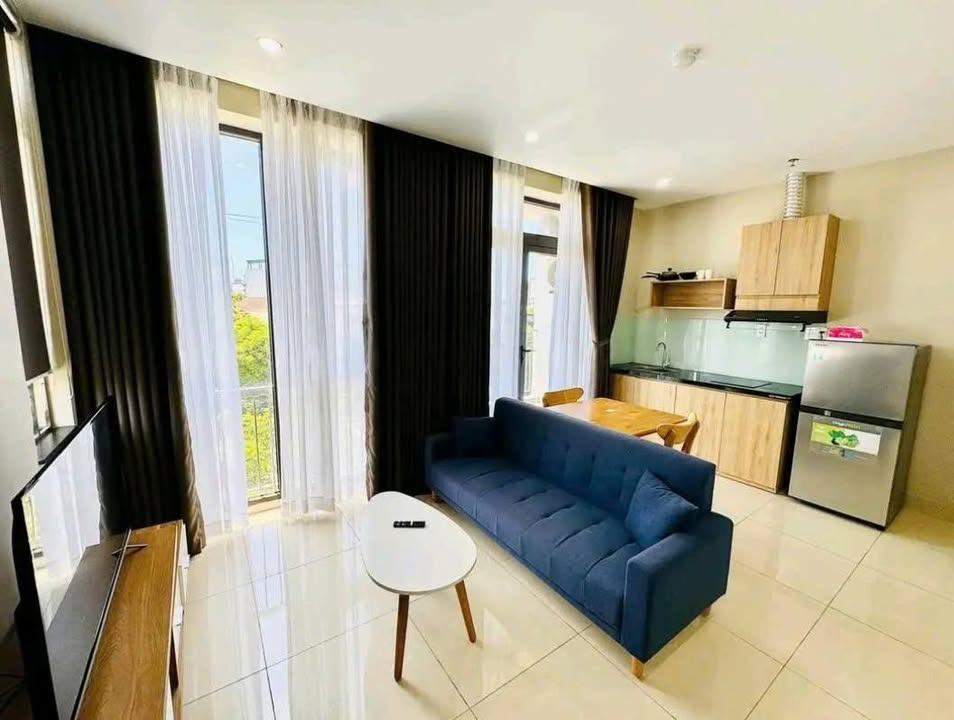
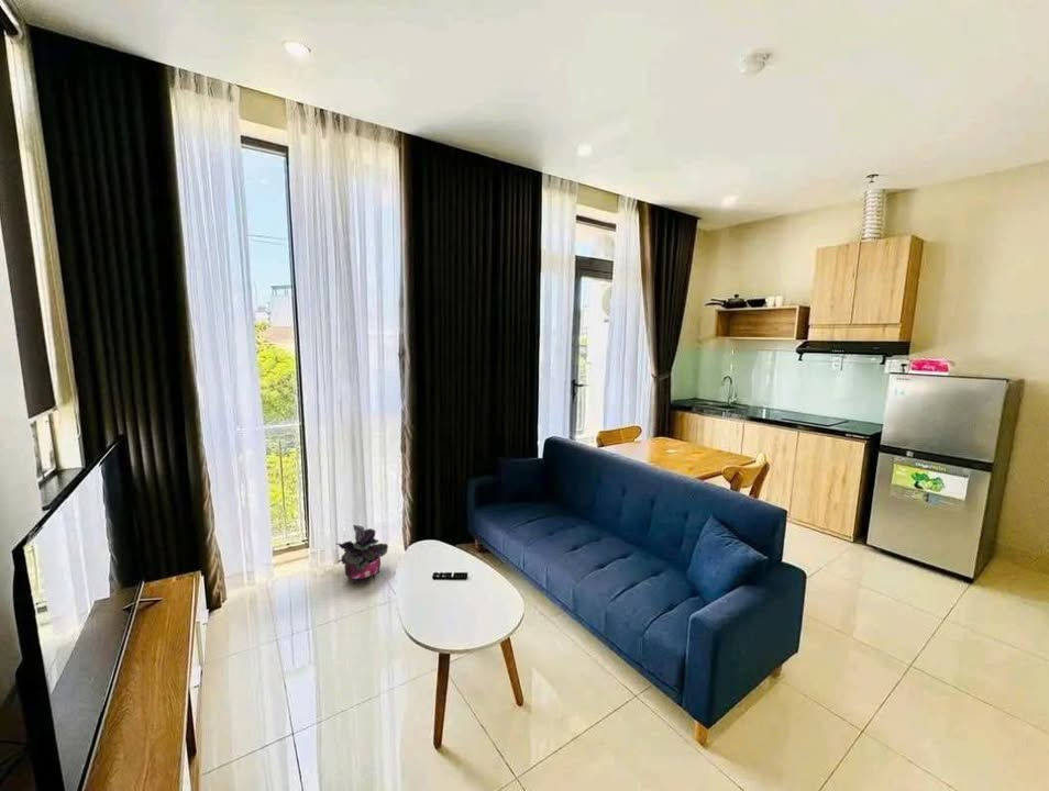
+ potted plant [336,524,389,586]
